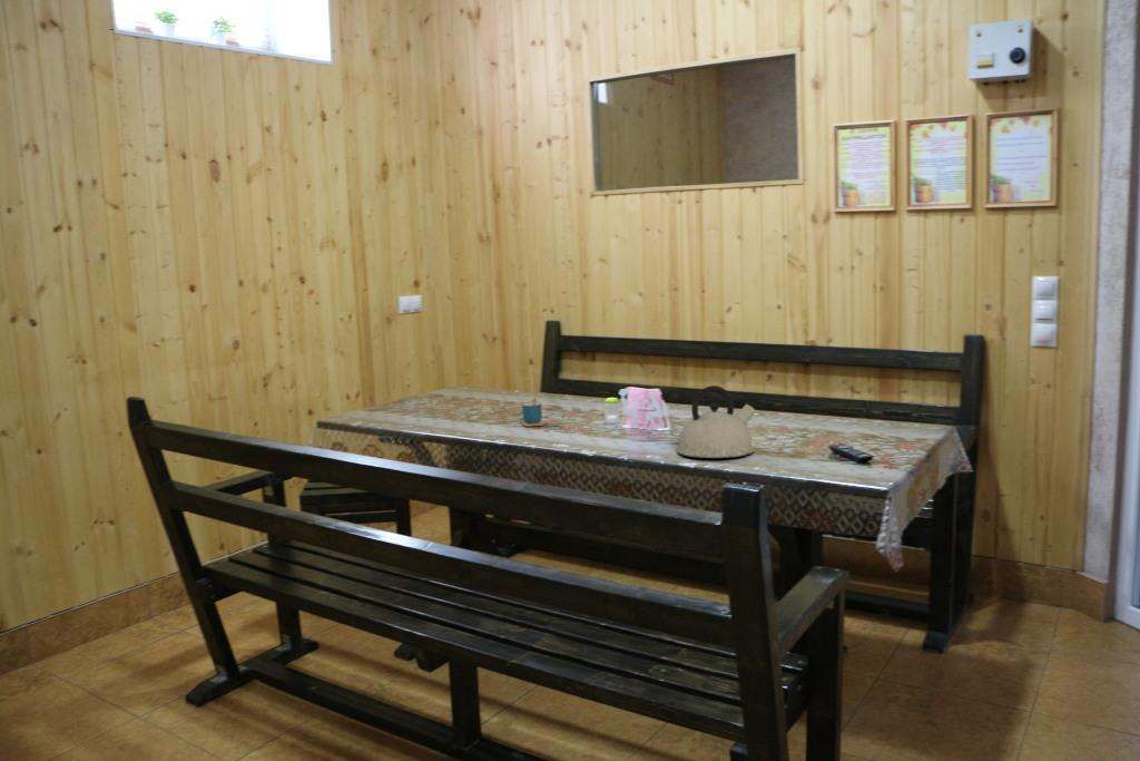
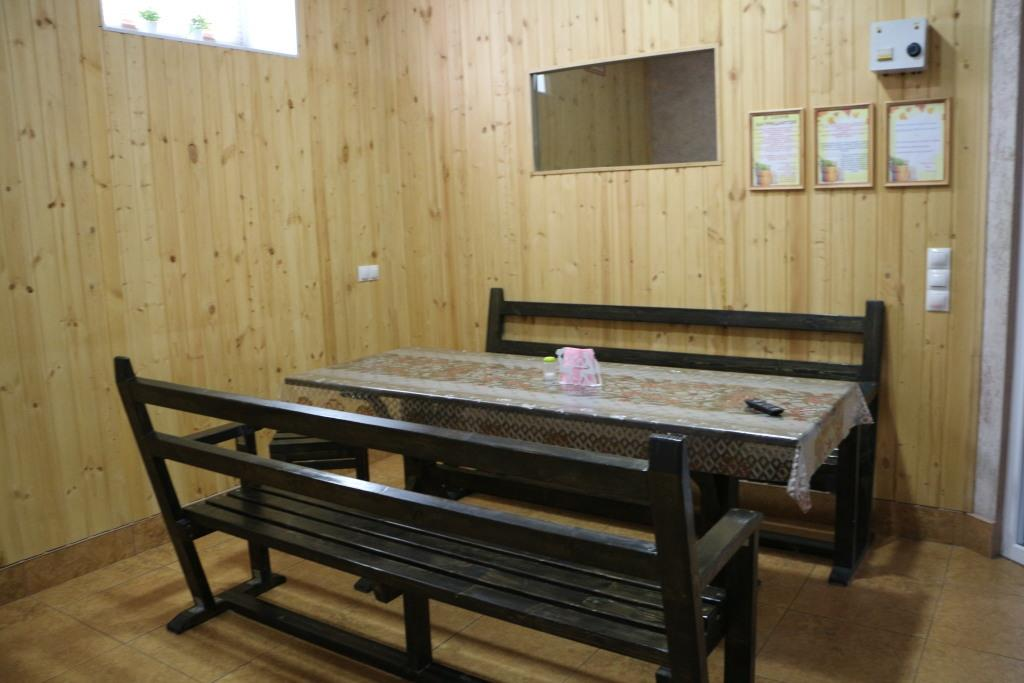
- kettle [676,384,757,459]
- cup [520,390,546,428]
